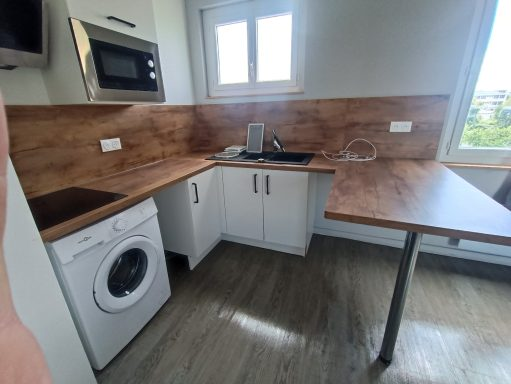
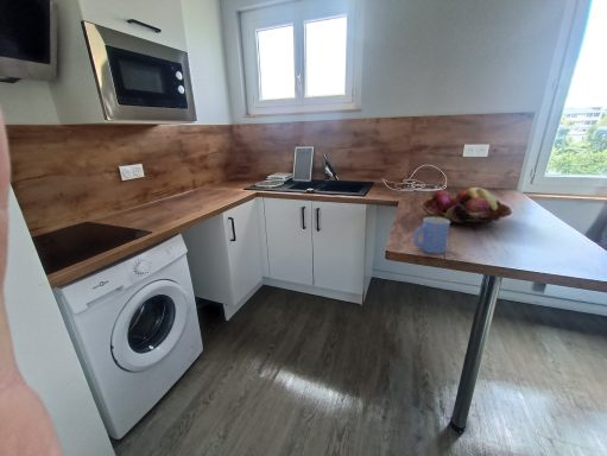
+ mug [412,216,451,255]
+ fruit basket [419,186,513,227]
